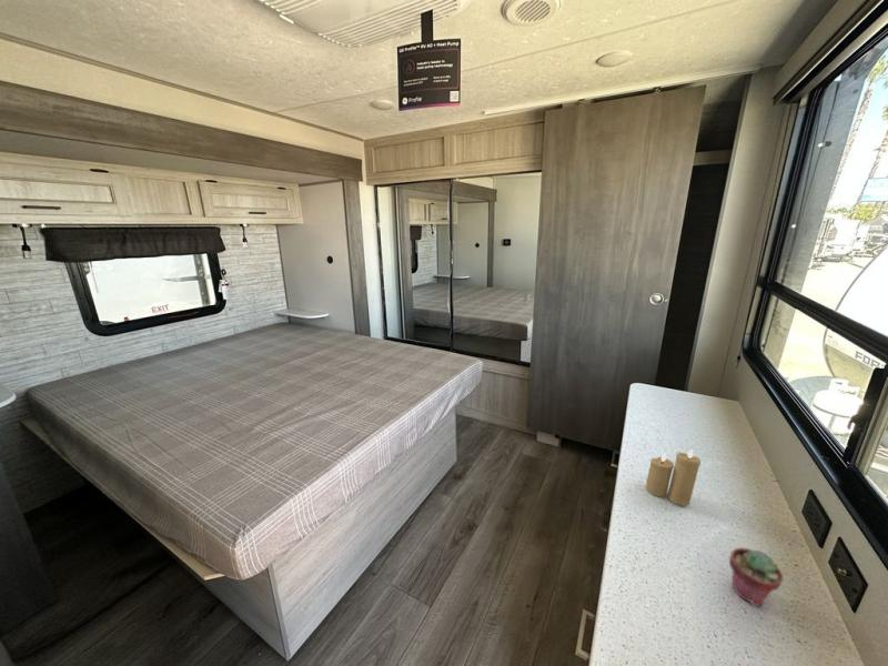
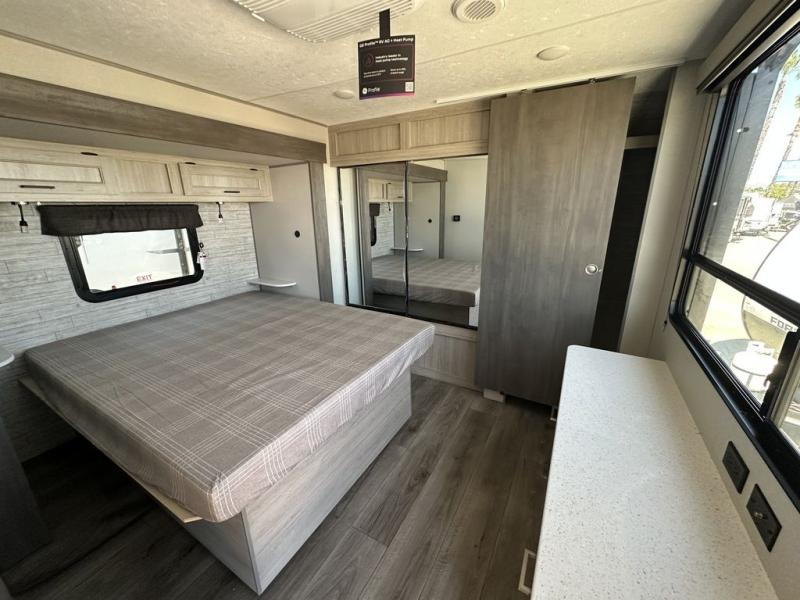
- potted succulent [728,546,784,607]
- candle [645,448,702,507]
